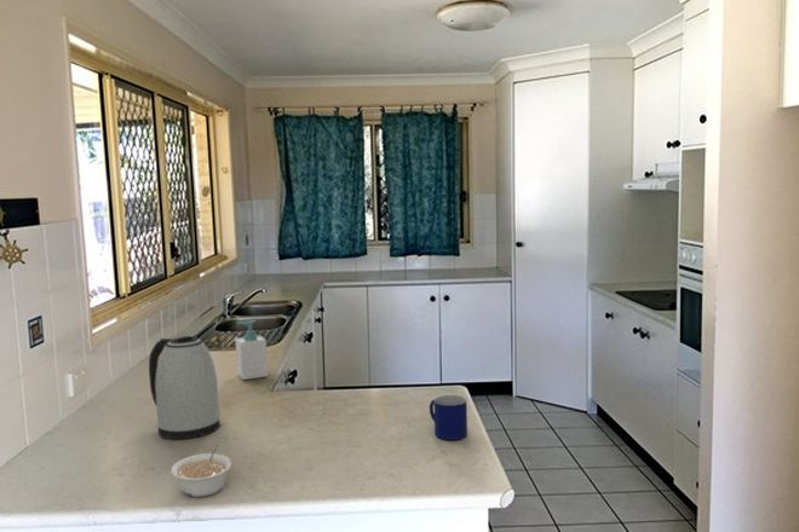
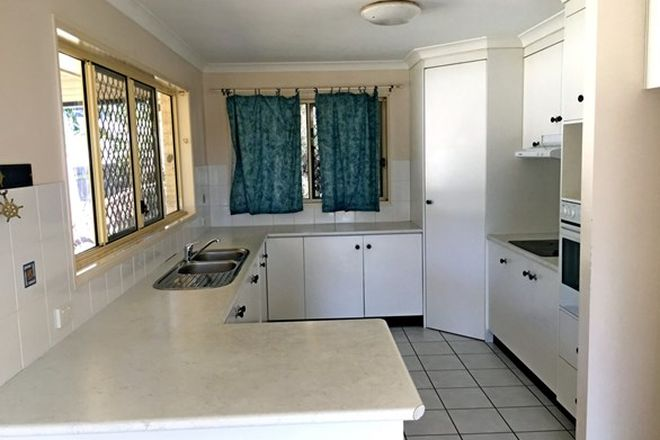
- kettle [148,335,222,440]
- legume [171,443,232,498]
- mug [429,394,469,441]
- soap bottle [235,319,269,381]
